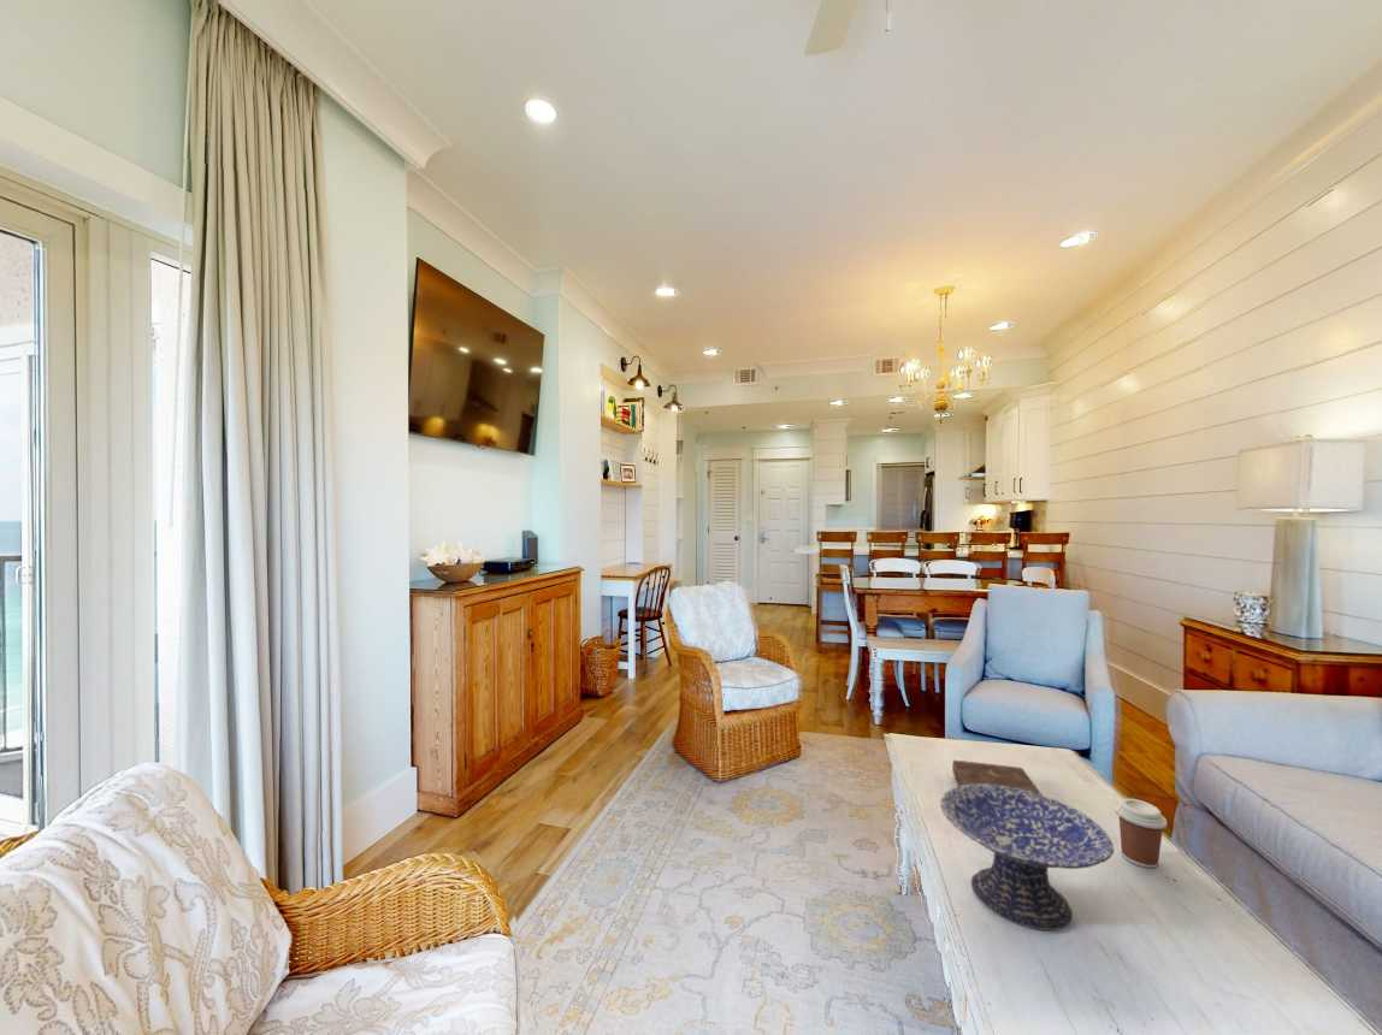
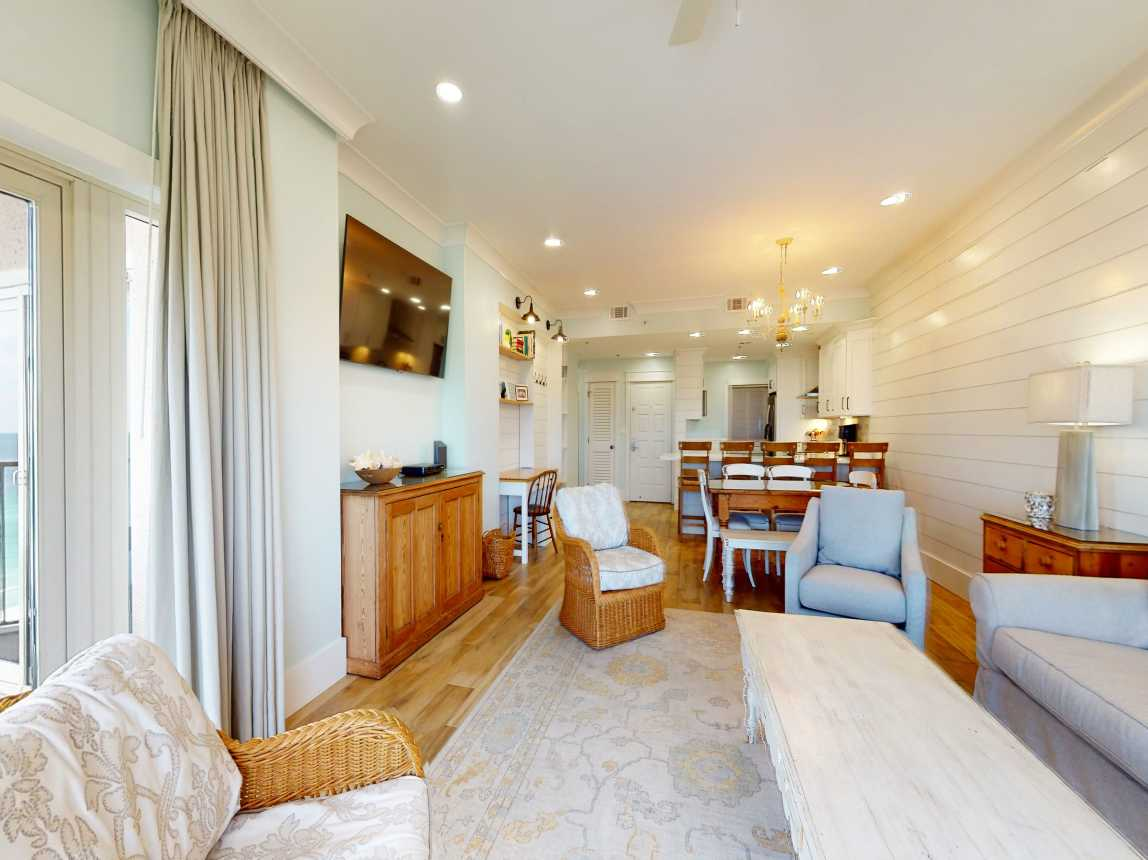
- decorative bowl [939,783,1115,931]
- book [951,758,1044,796]
- coffee cup [1114,798,1168,869]
